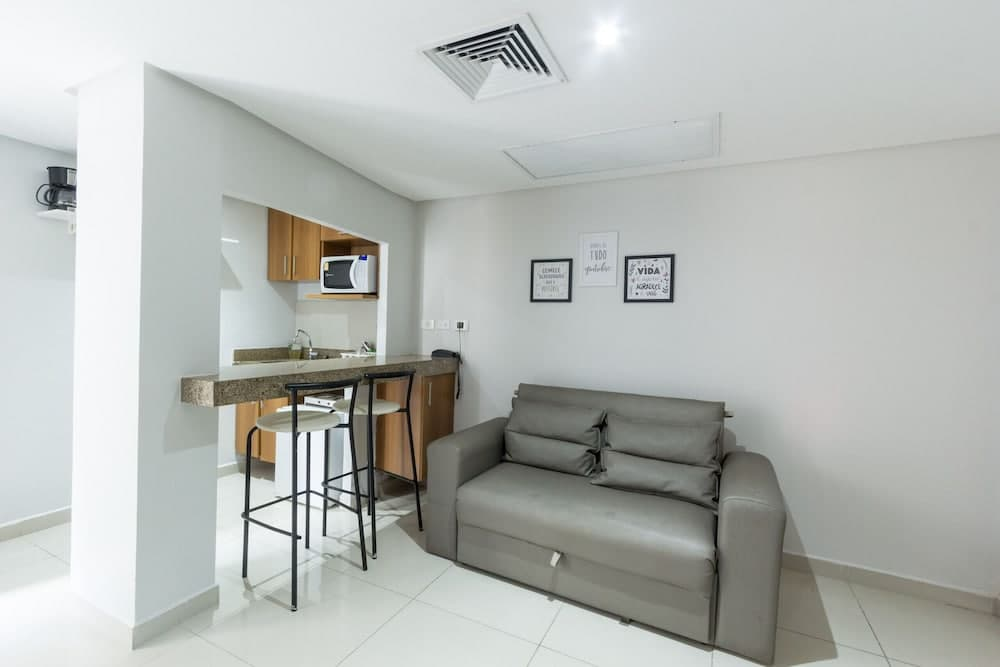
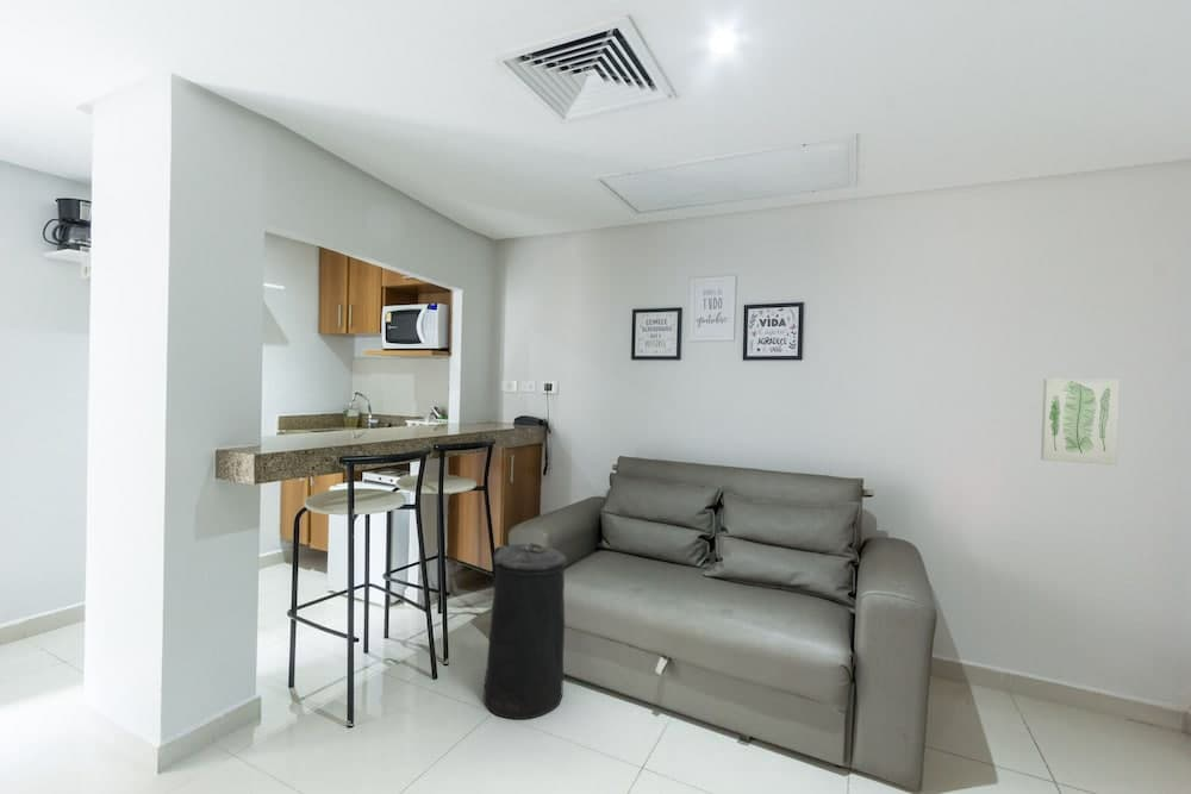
+ wall art [1040,377,1121,465]
+ trash can [482,542,568,720]
